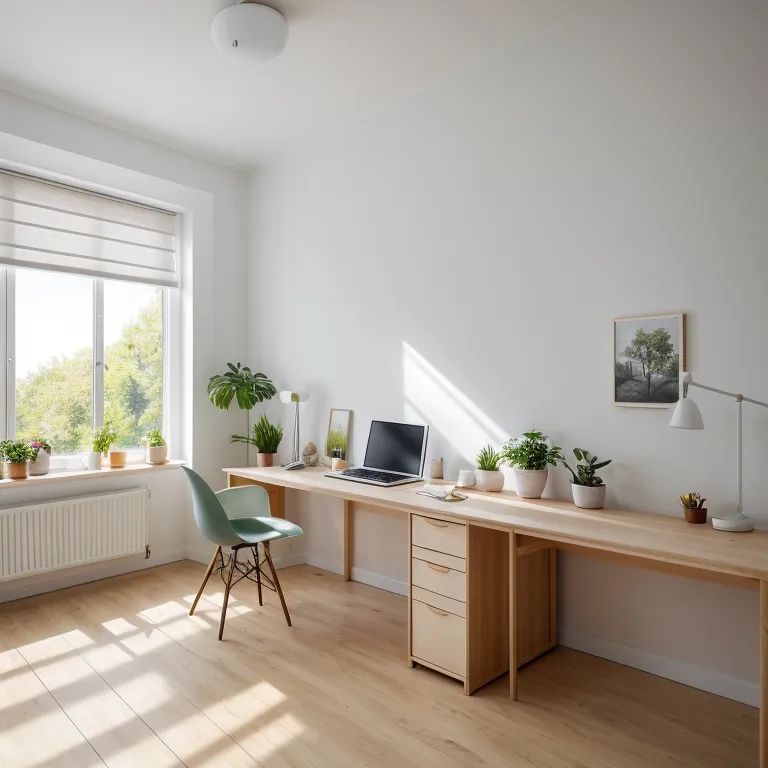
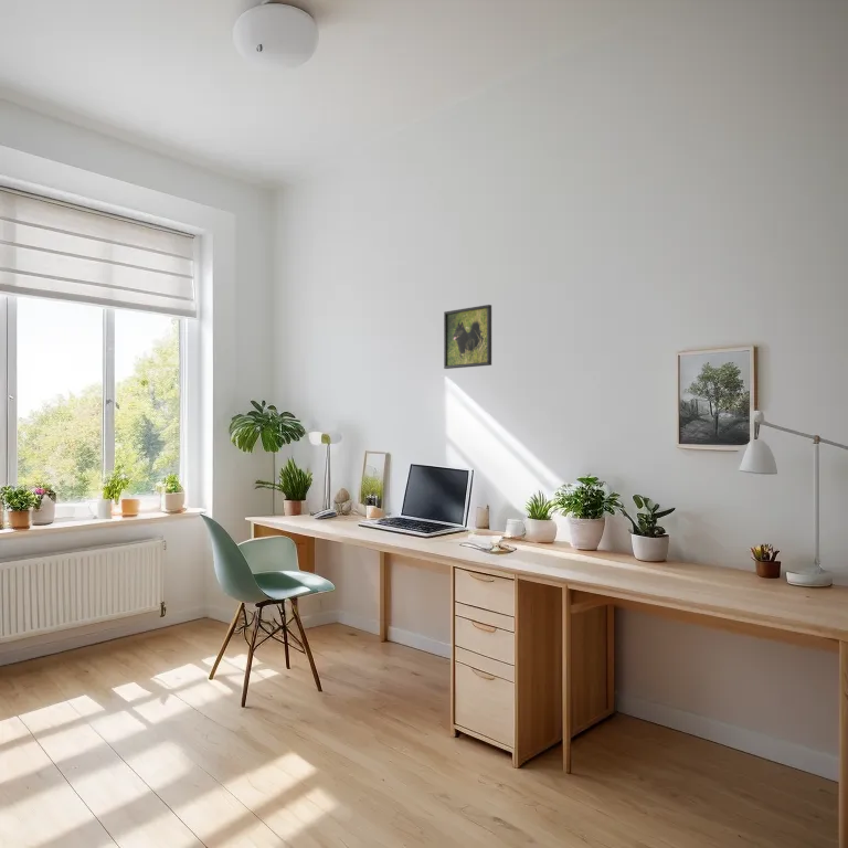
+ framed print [443,304,492,370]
